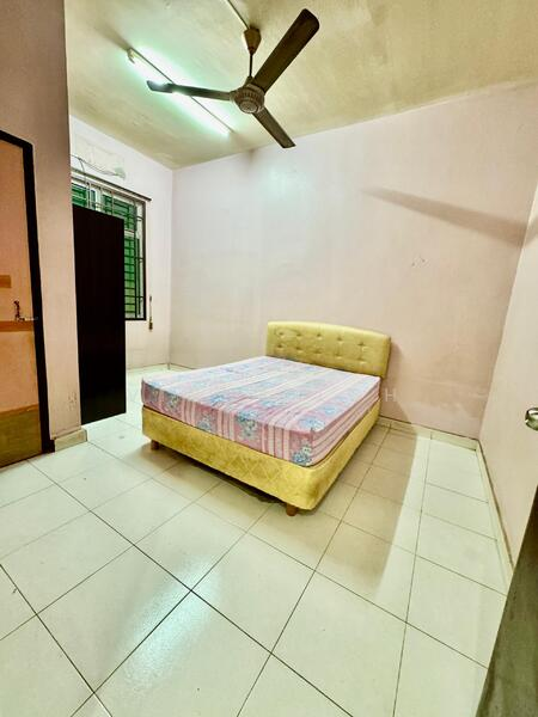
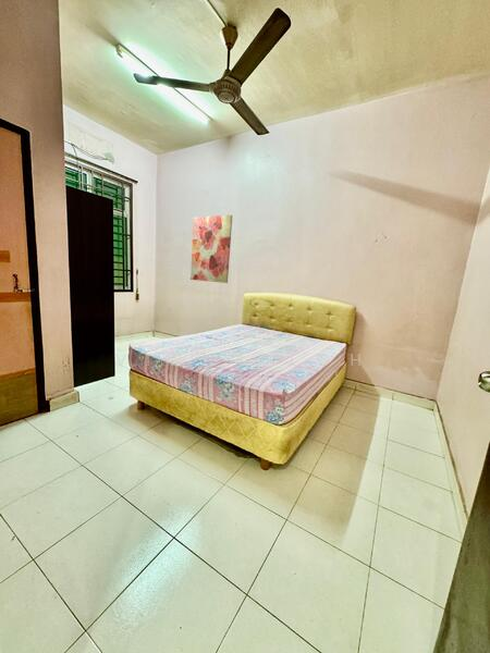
+ wall art [189,214,233,284]
